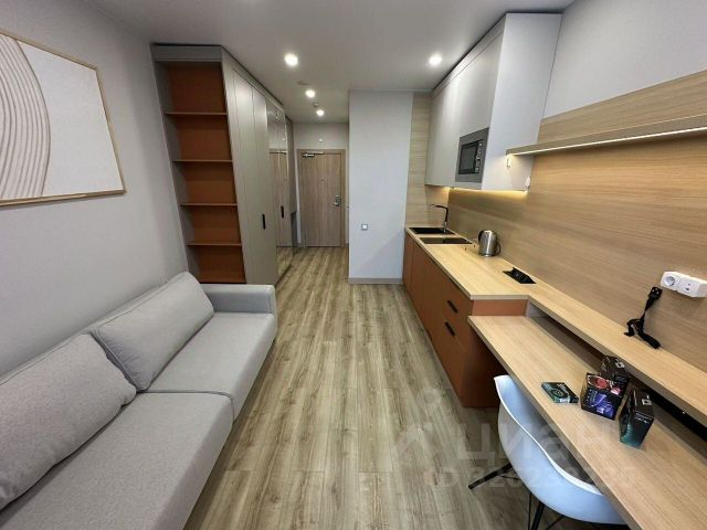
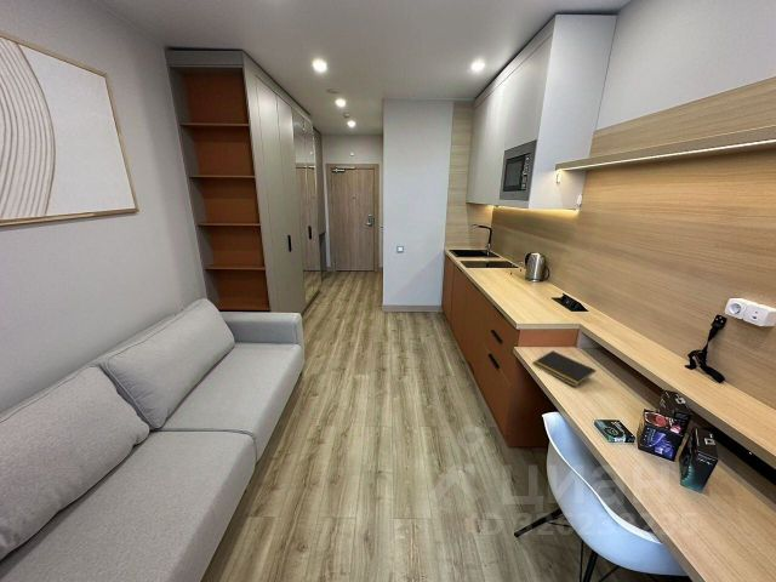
+ notepad [531,349,597,388]
